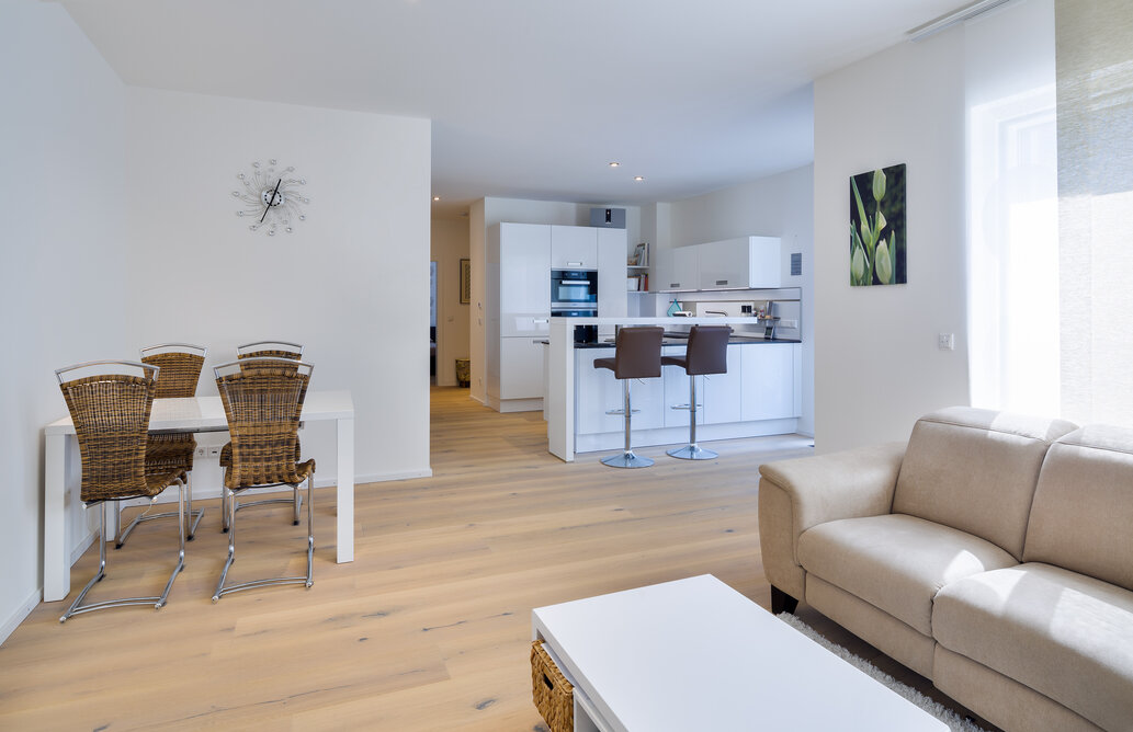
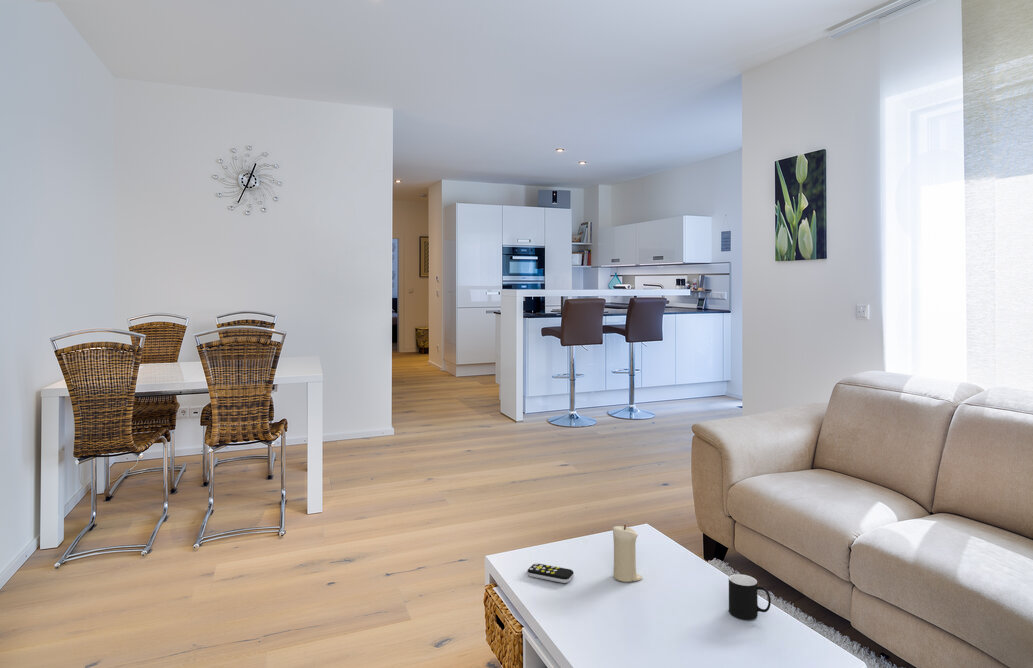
+ remote control [527,562,575,584]
+ candle [612,524,643,583]
+ cup [728,573,772,621]
